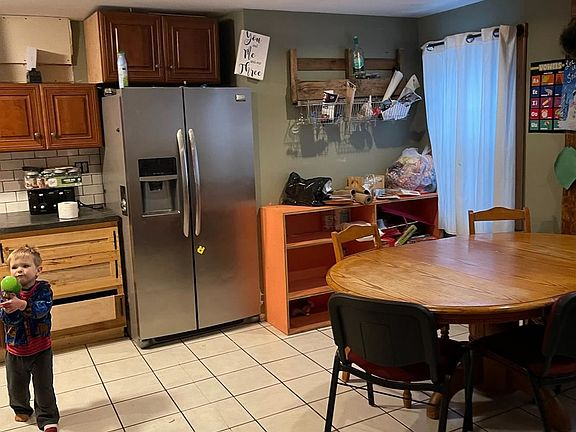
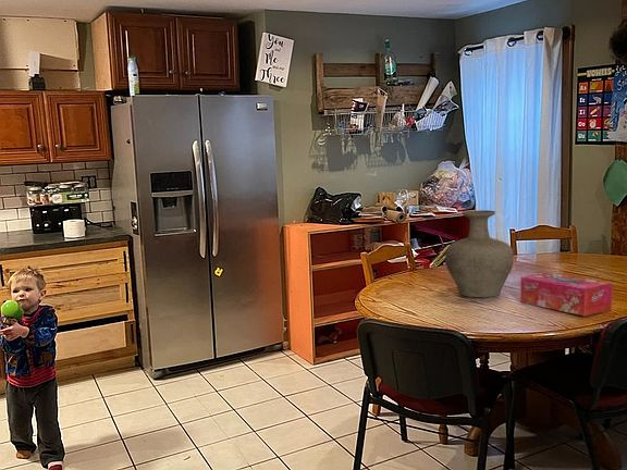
+ vase [444,209,514,298]
+ tissue box [519,272,613,317]
